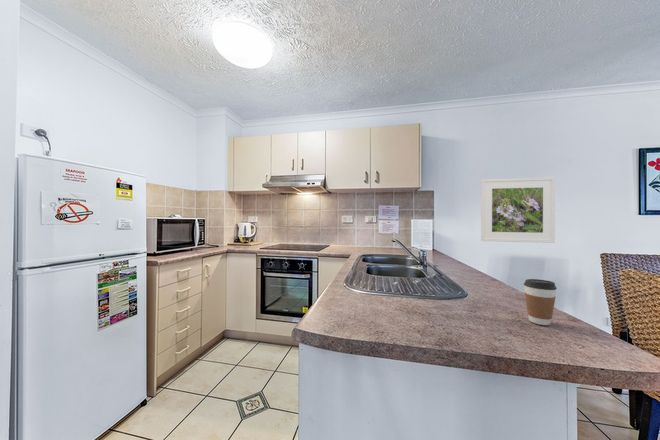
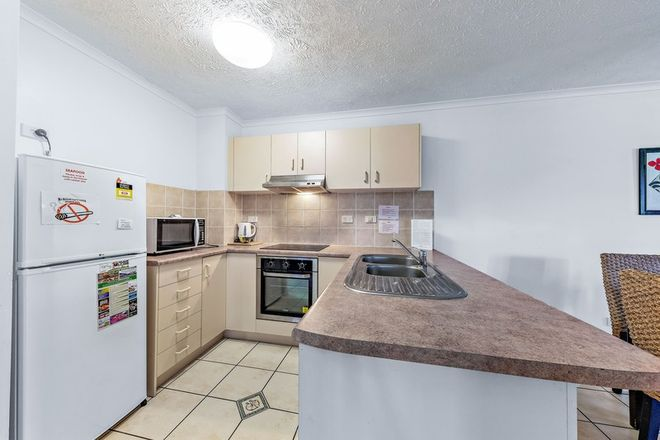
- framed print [480,176,556,244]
- coffee cup [523,278,558,326]
